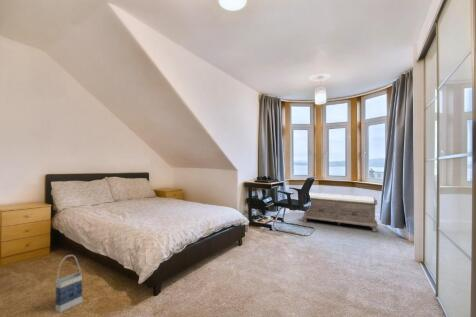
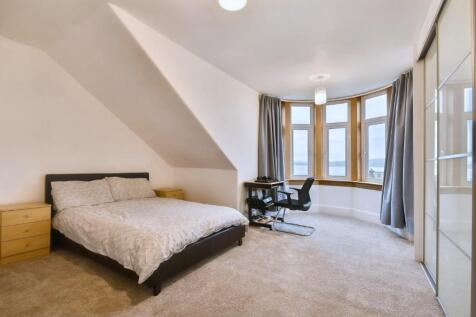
- bench [301,192,378,233]
- bag [55,254,83,313]
